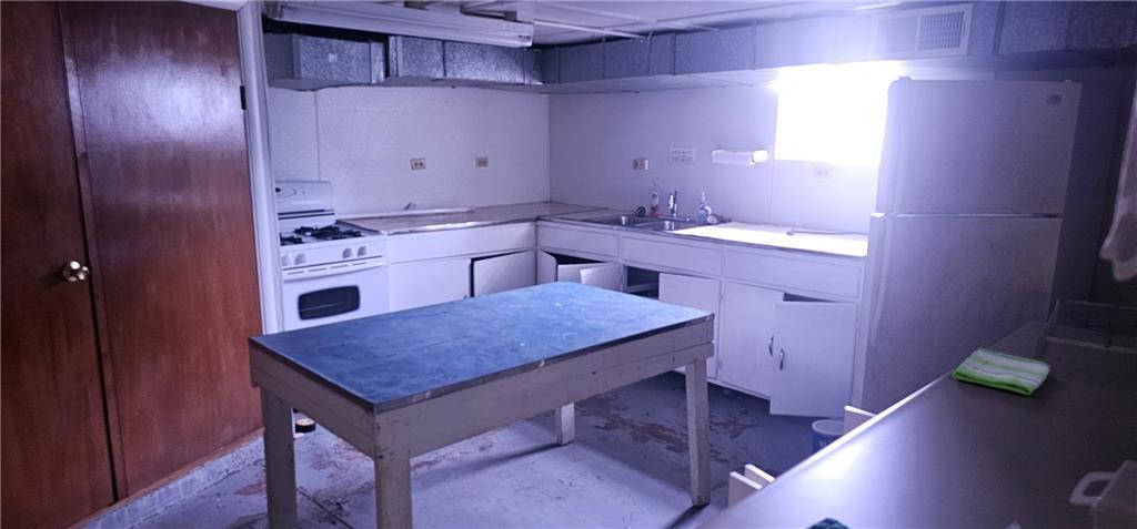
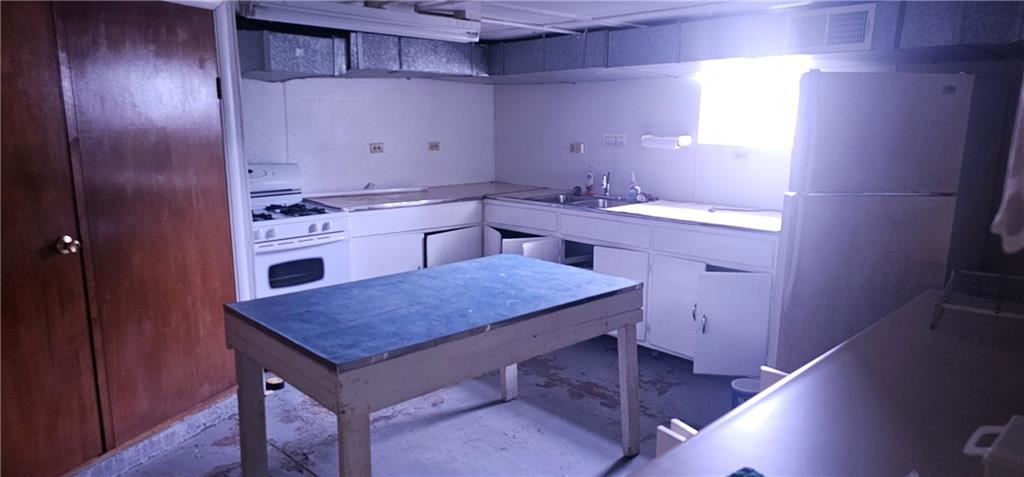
- dish towel [950,347,1052,396]
